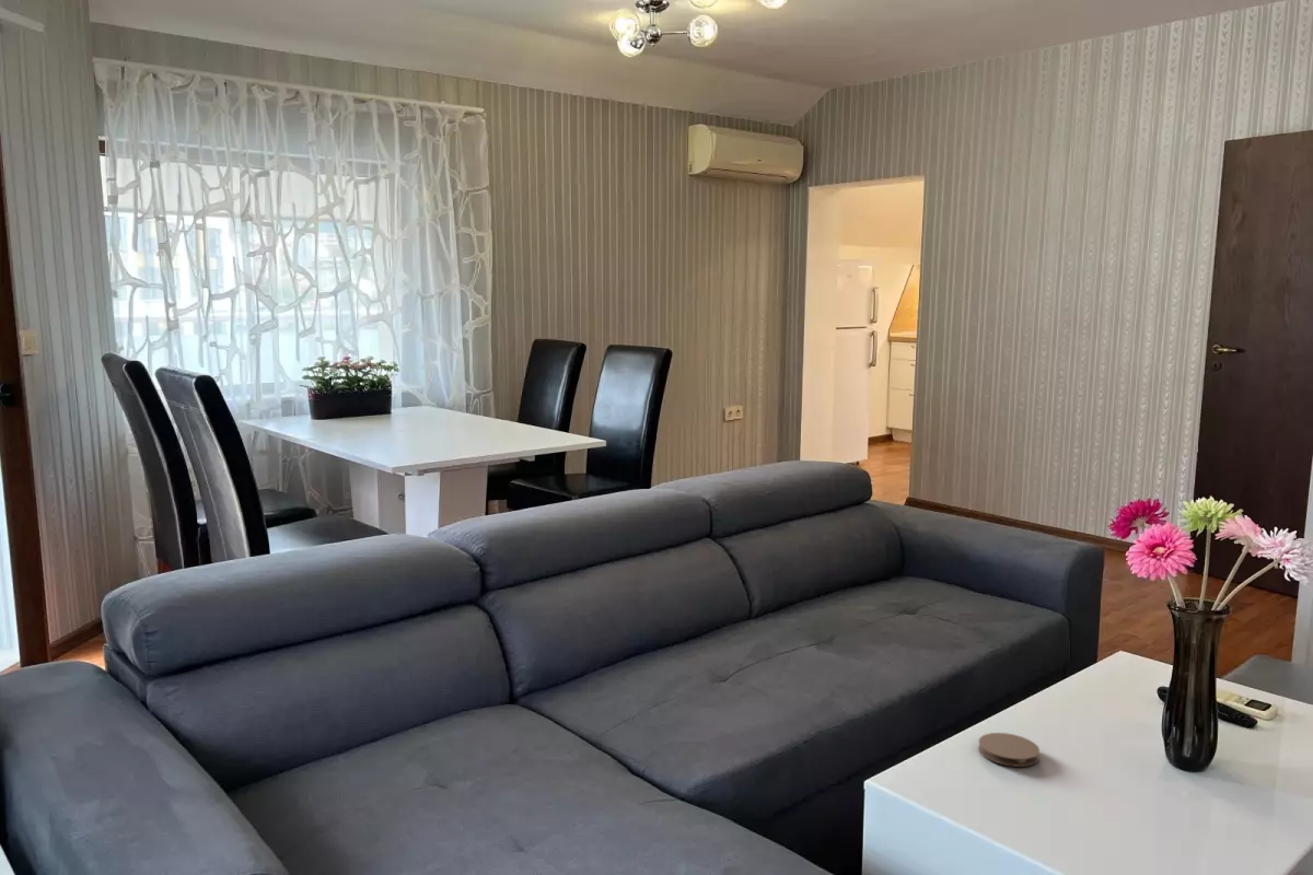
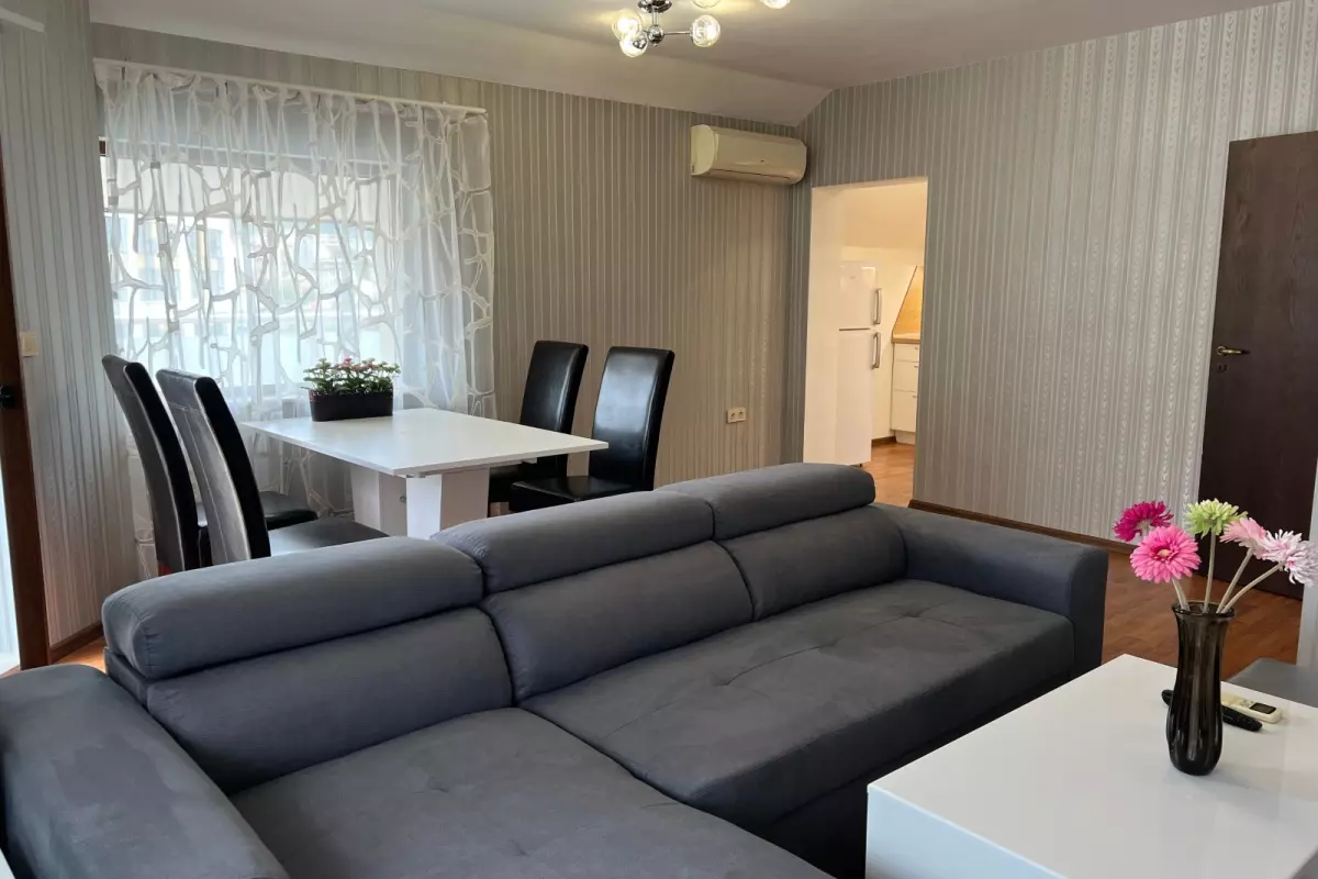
- coaster [977,732,1041,768]
